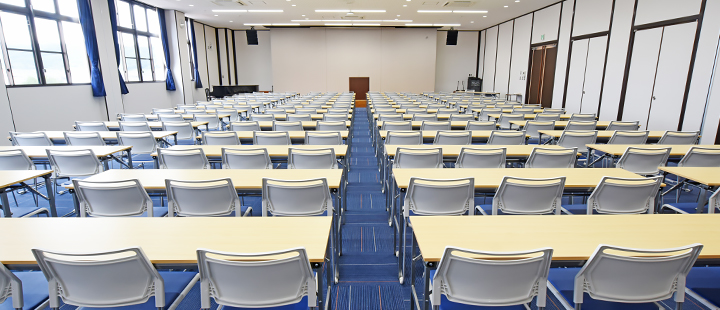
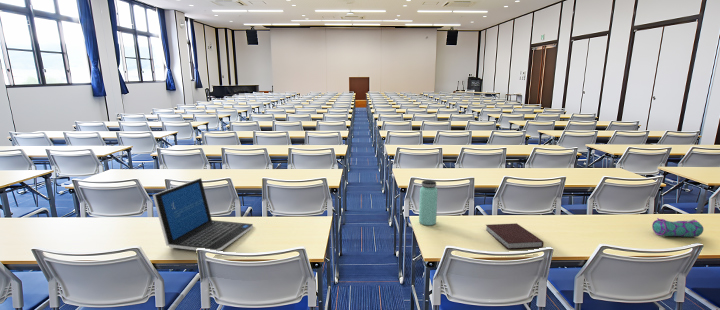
+ pencil case [651,217,705,238]
+ notebook [485,222,545,250]
+ bottle [418,179,439,226]
+ laptop [152,177,254,252]
